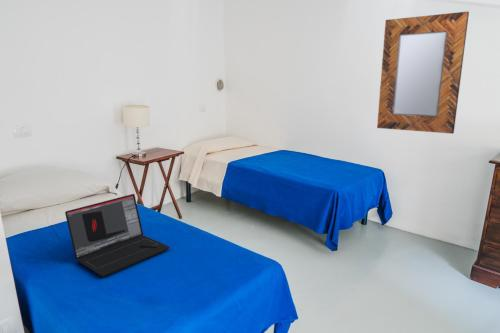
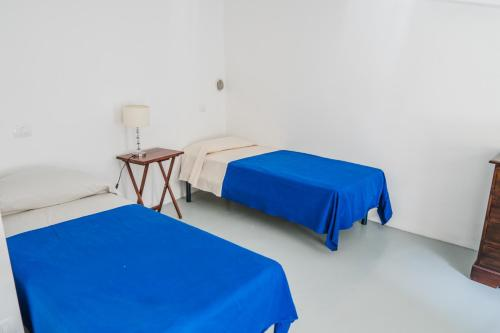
- home mirror [376,10,470,135]
- laptop [64,193,171,278]
